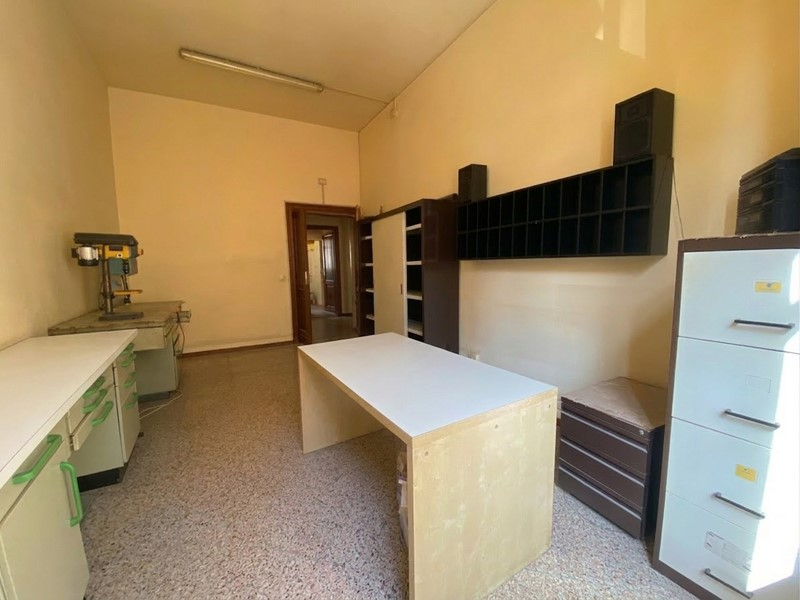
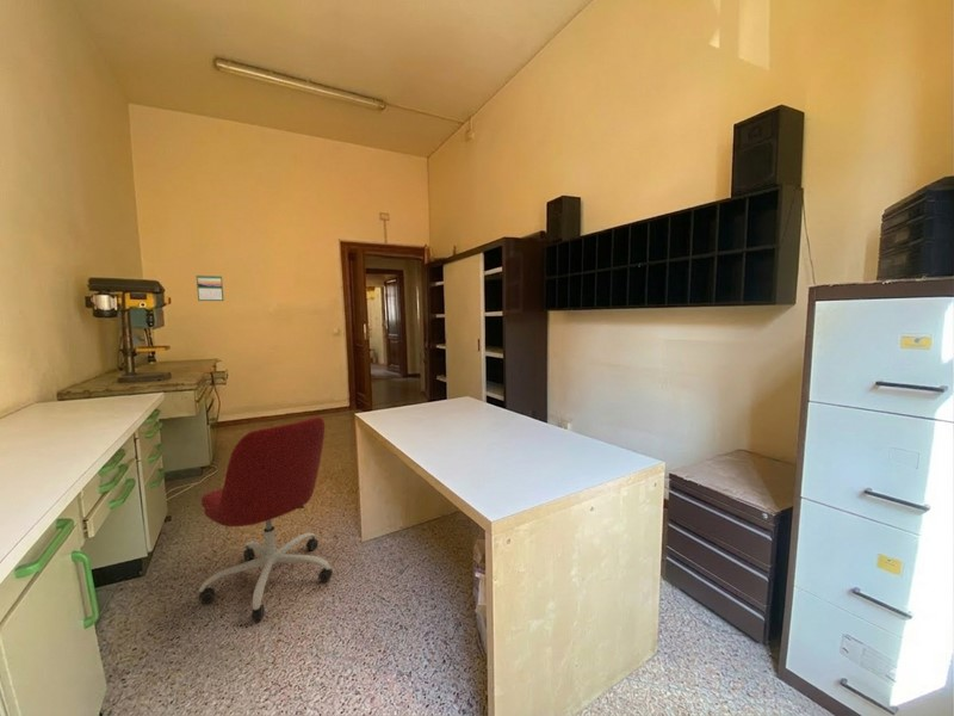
+ office chair [198,416,334,622]
+ calendar [196,273,225,302]
